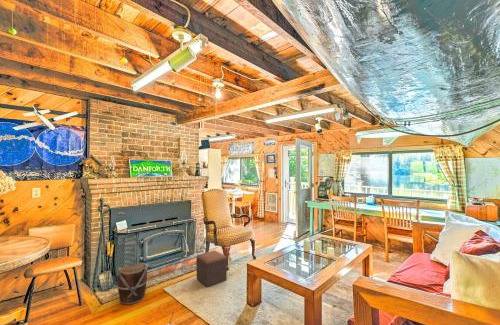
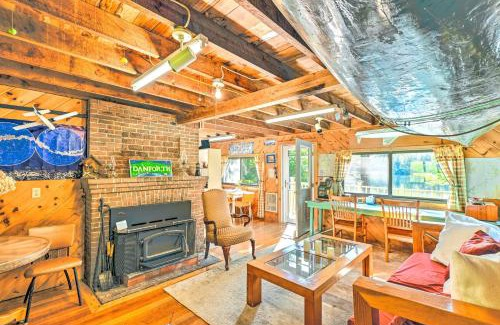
- footstool [196,250,228,288]
- bucket [116,262,149,305]
